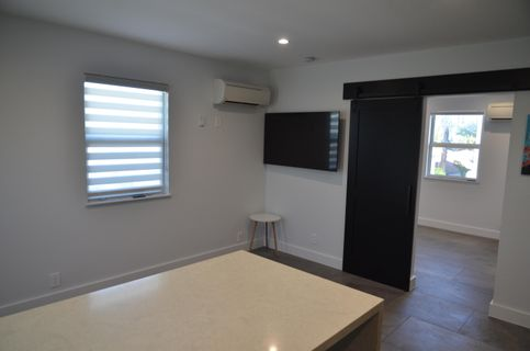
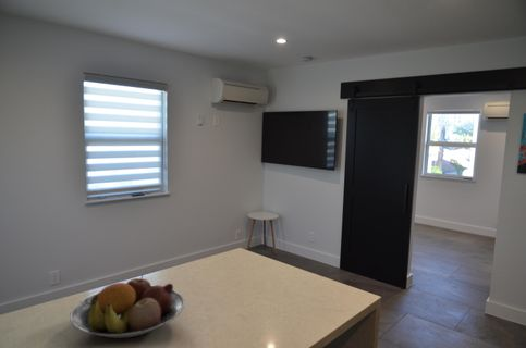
+ fruit bowl [69,274,185,339]
